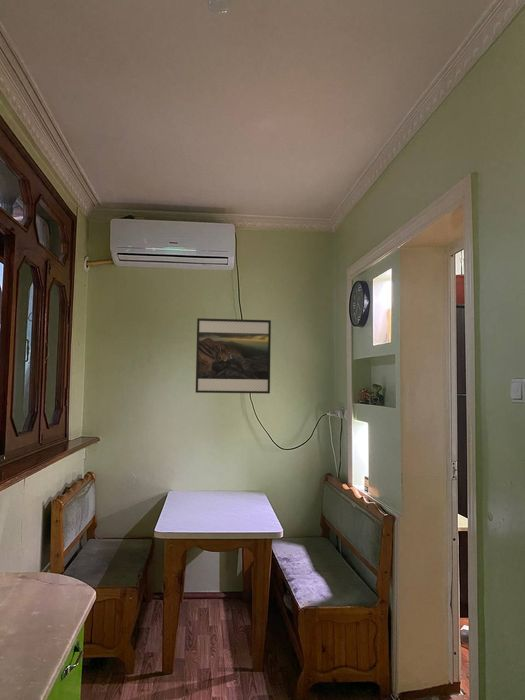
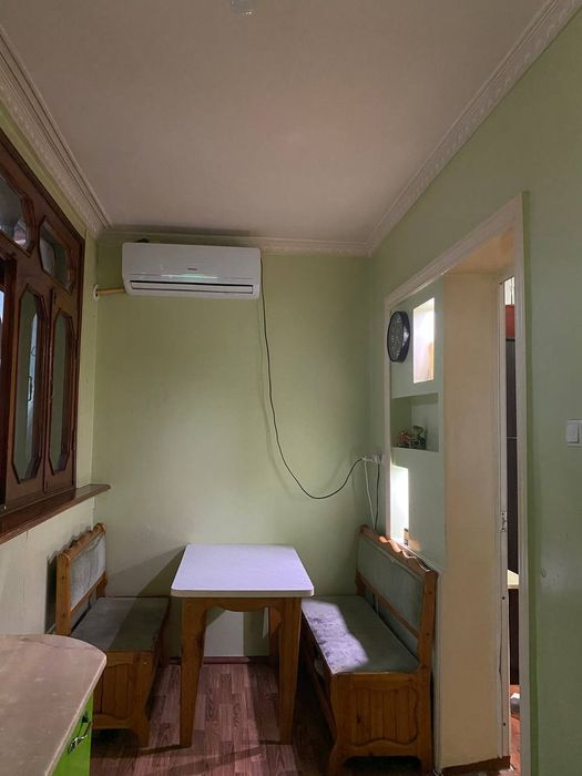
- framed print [195,317,272,394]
